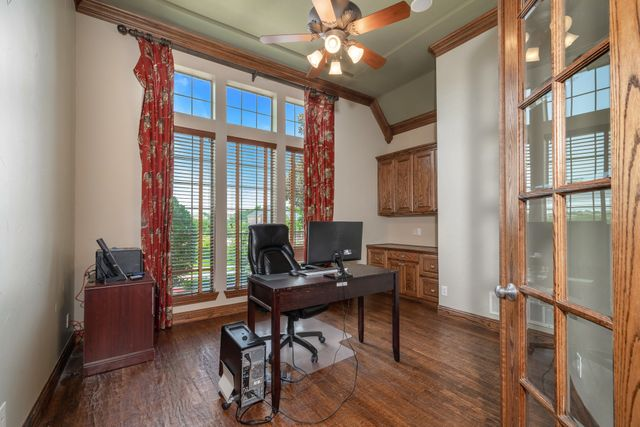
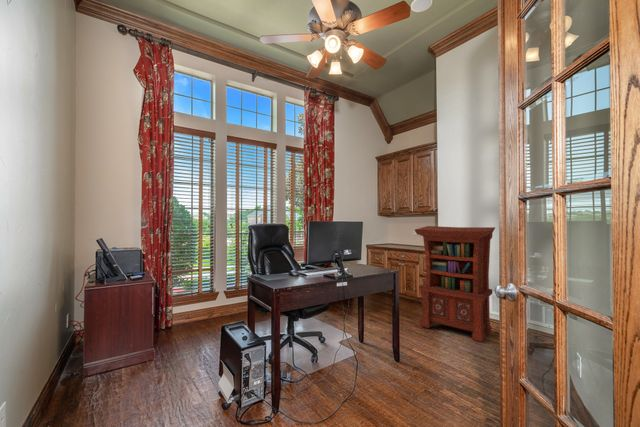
+ lectern [413,225,496,343]
